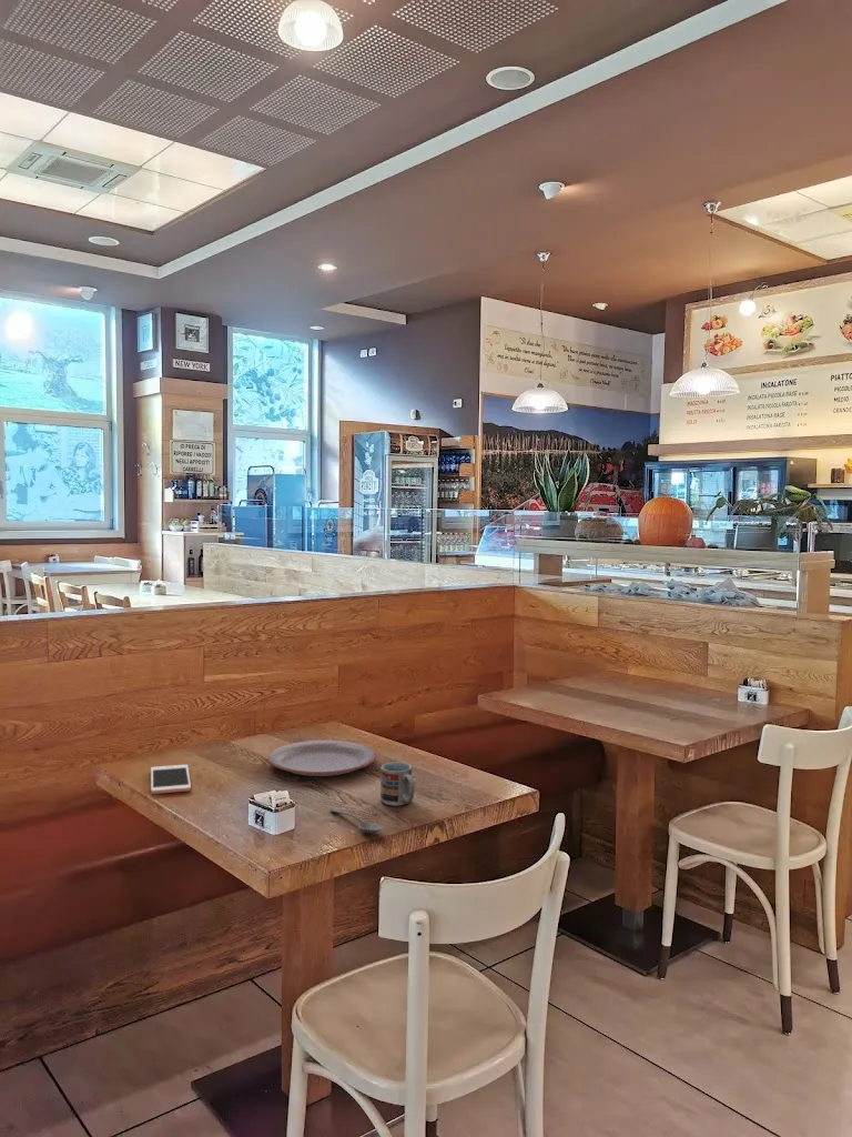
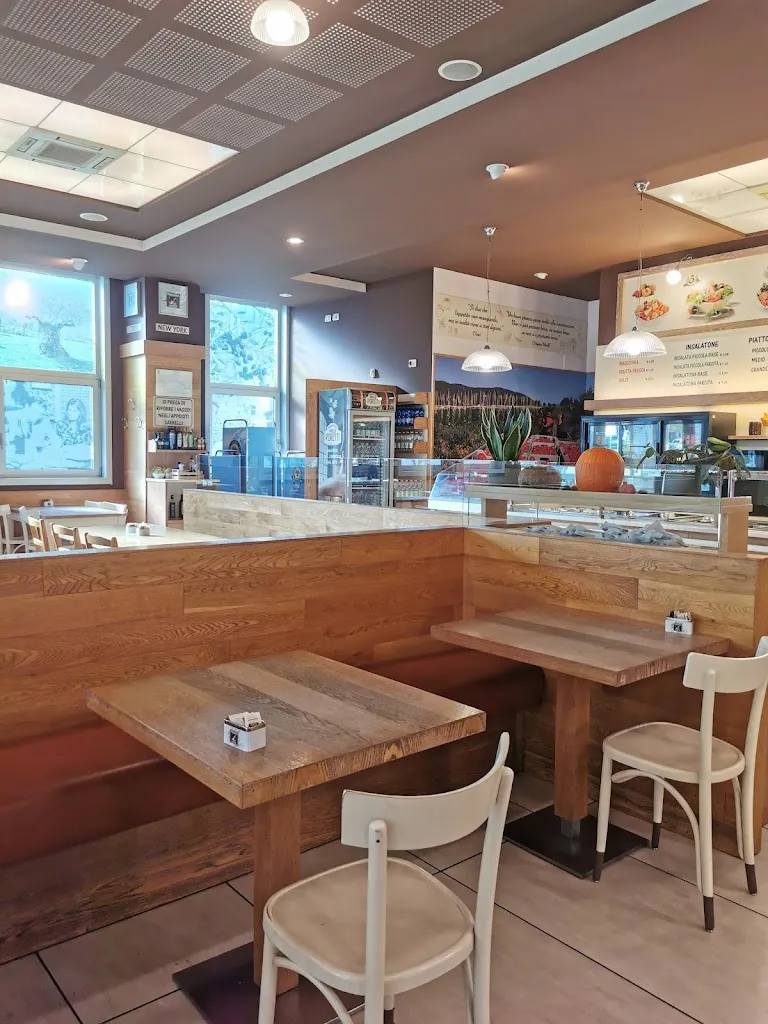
- plate [266,739,377,777]
- cell phone [150,764,192,795]
- spoon [328,807,383,833]
- cup [379,762,416,807]
